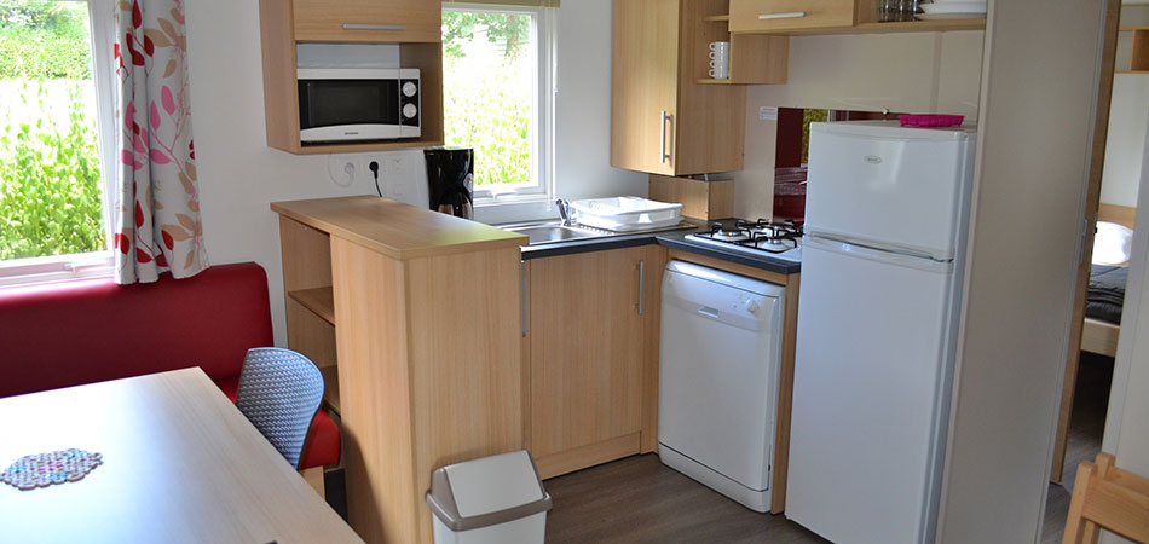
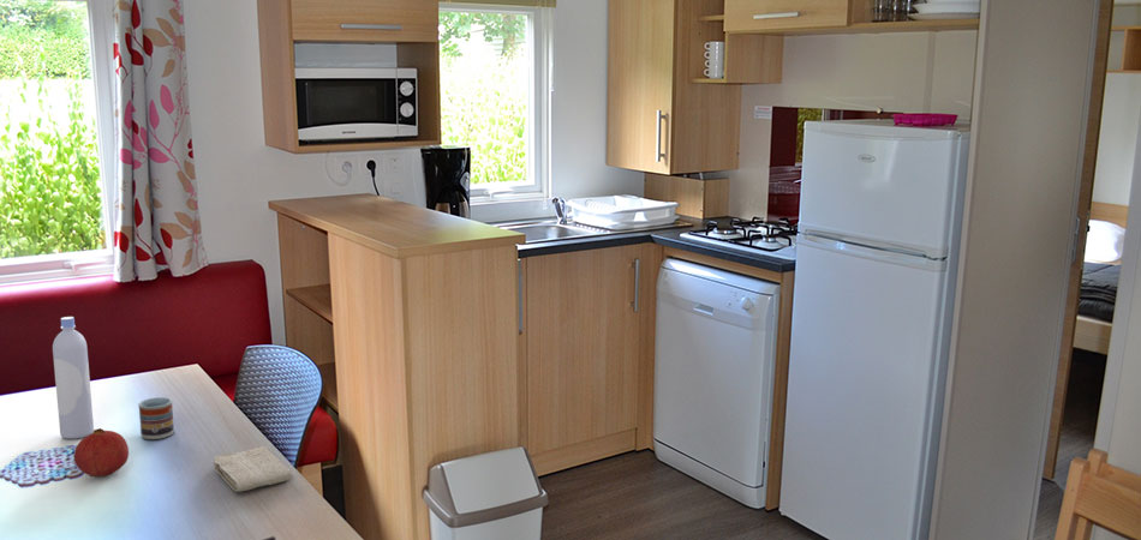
+ washcloth [213,445,294,493]
+ cup [137,396,175,440]
+ bottle [52,316,95,440]
+ fruit [73,427,130,478]
